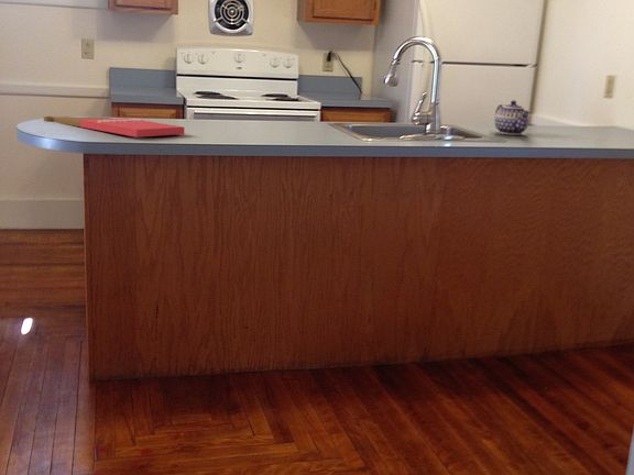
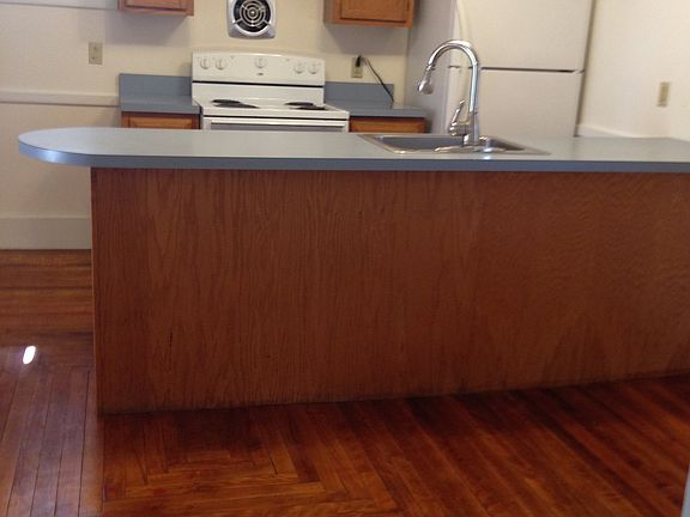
- teapot [493,99,532,136]
- cutting board [43,115,185,139]
